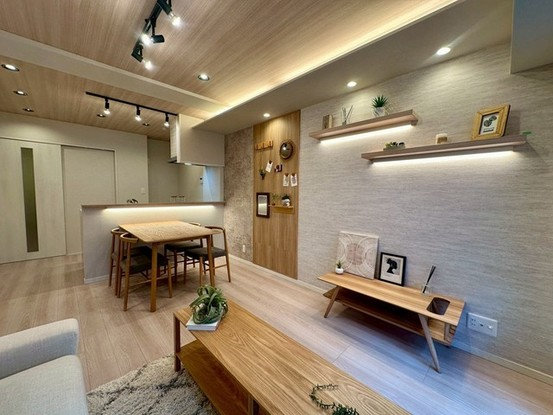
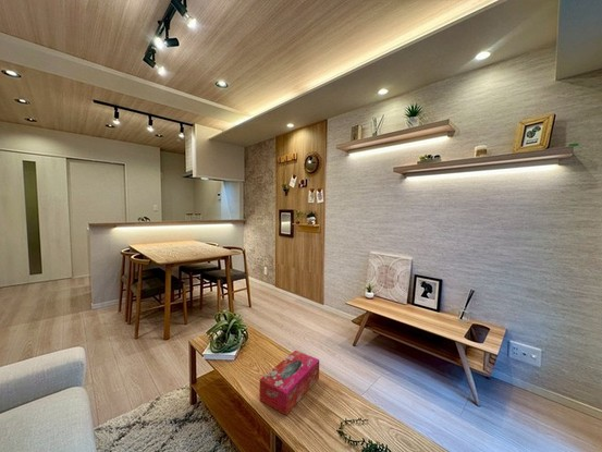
+ tissue box [258,350,320,416]
